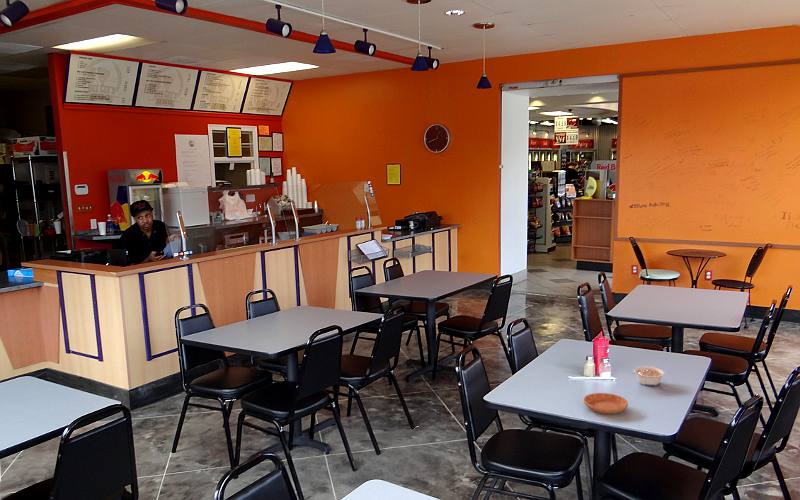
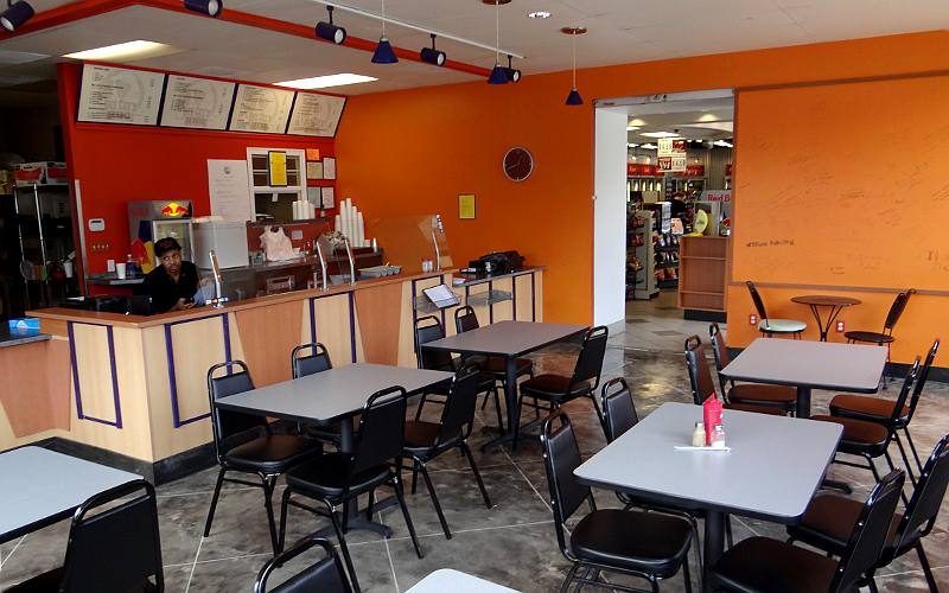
- legume [633,365,666,387]
- saucer [583,392,629,415]
